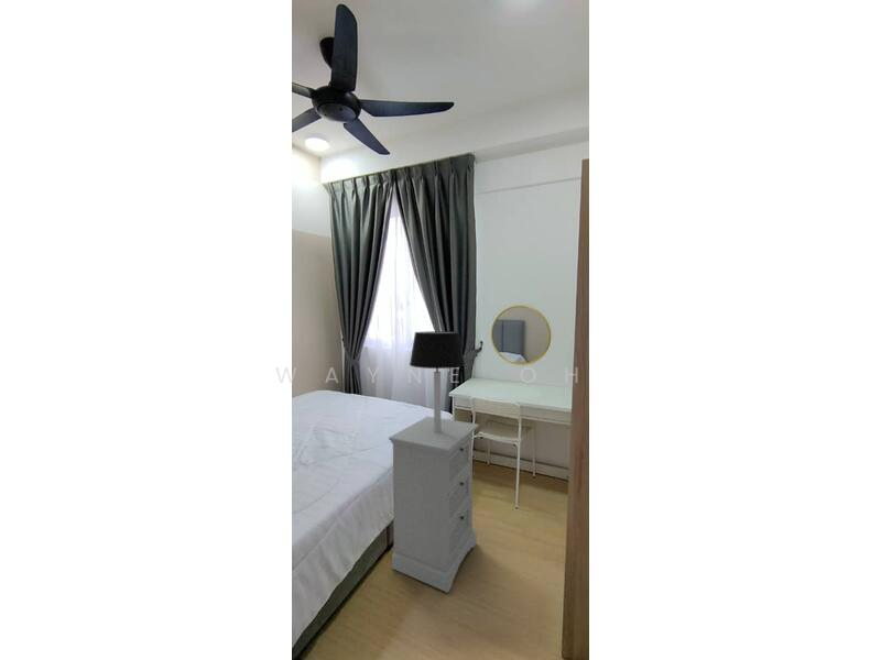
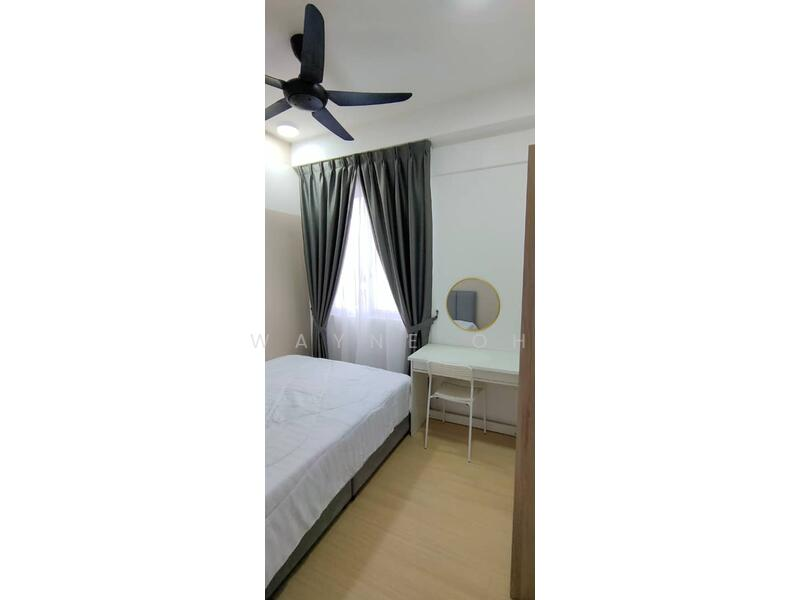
- nightstand [388,416,480,594]
- table lamp [409,330,466,432]
